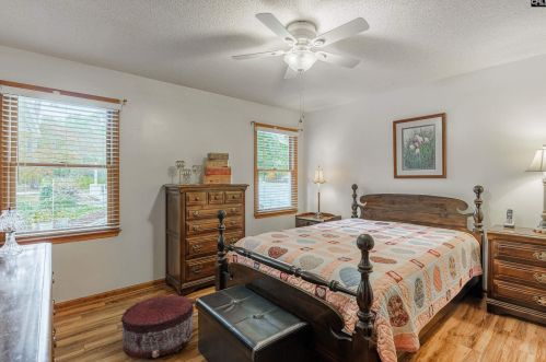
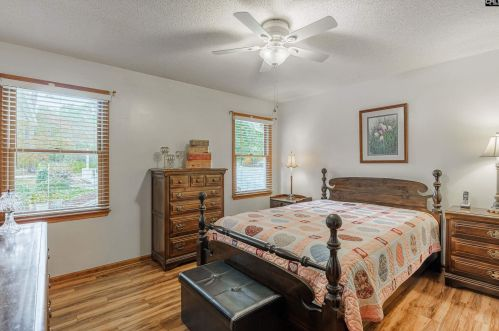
- pouf [120,294,195,359]
